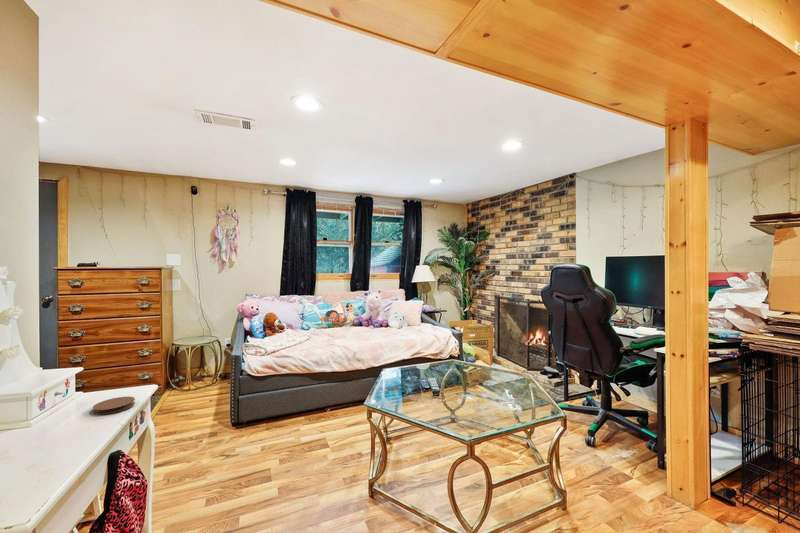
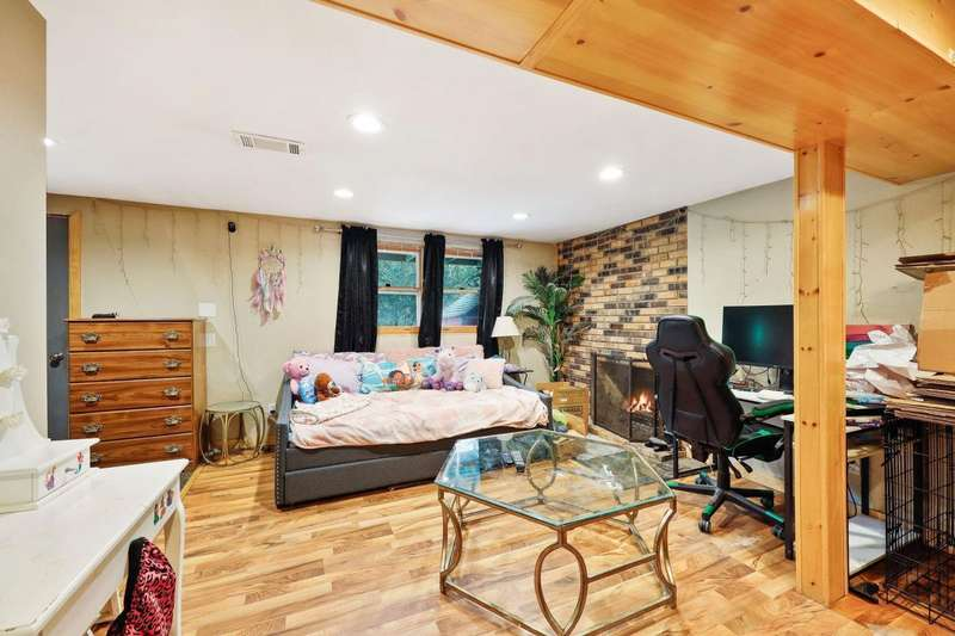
- coaster [92,396,136,415]
